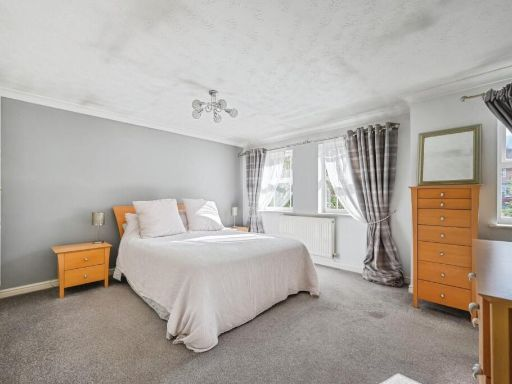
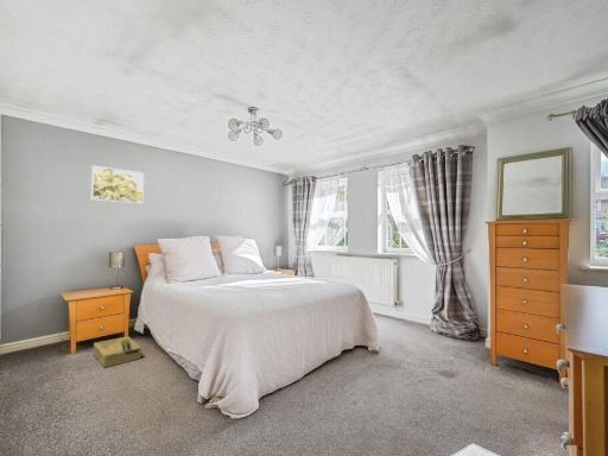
+ cardboard box [93,335,142,369]
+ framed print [90,164,145,204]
